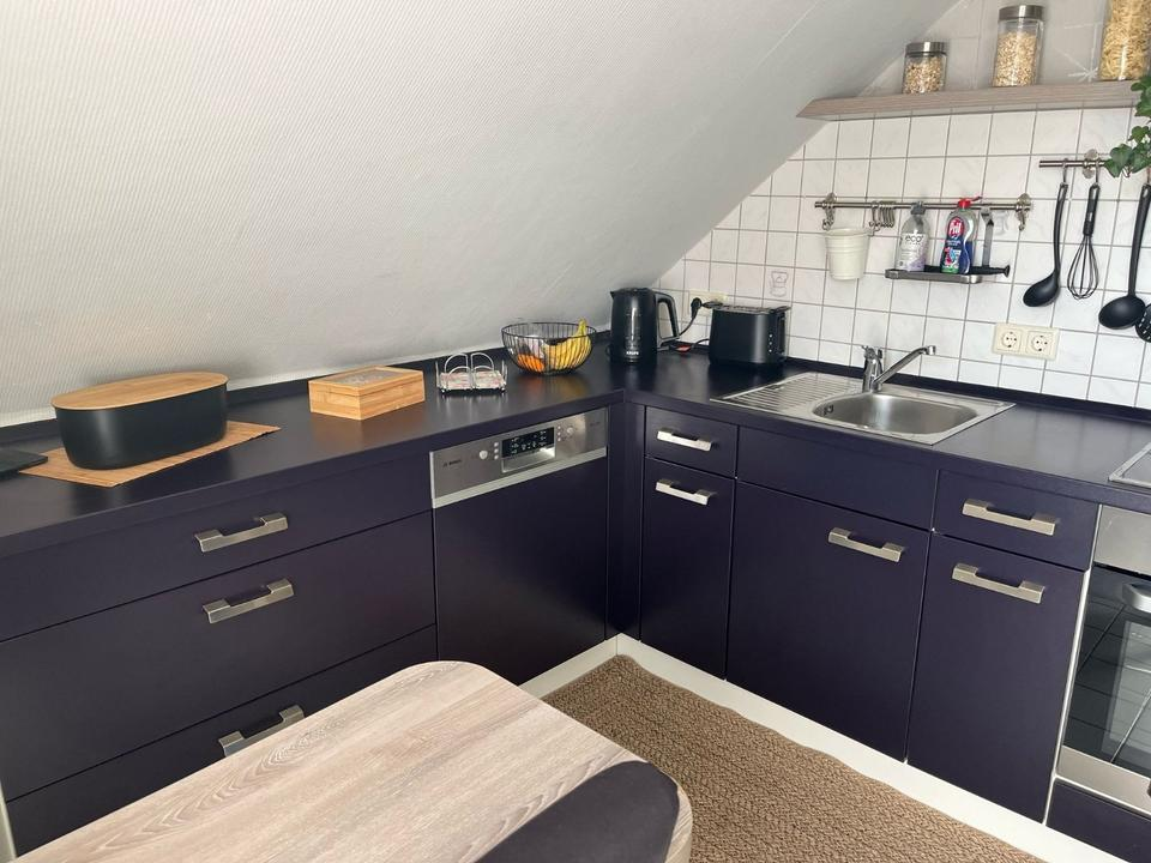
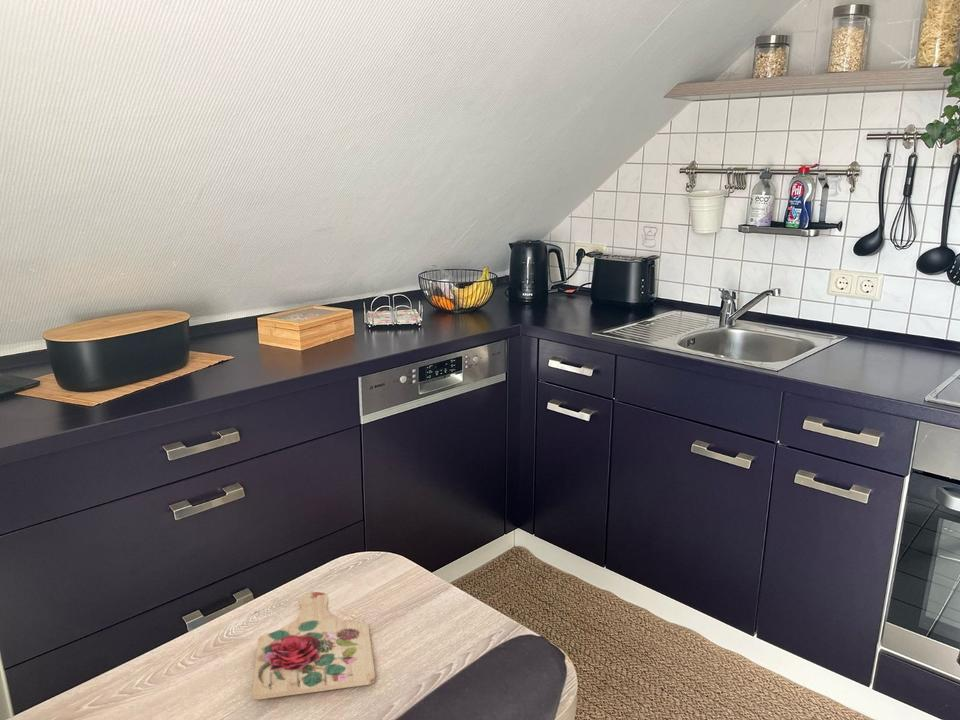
+ cutting board [251,591,376,700]
